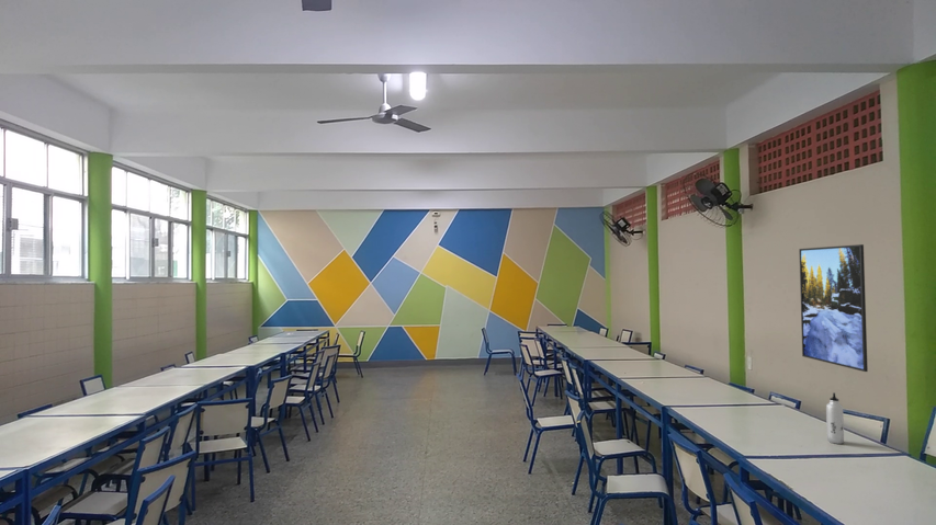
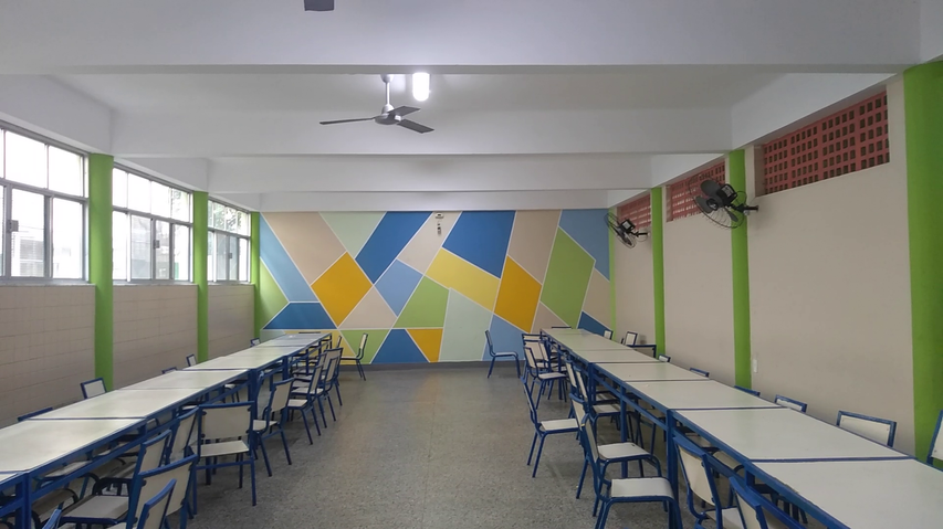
- water bottle [825,391,845,445]
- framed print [798,243,869,373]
